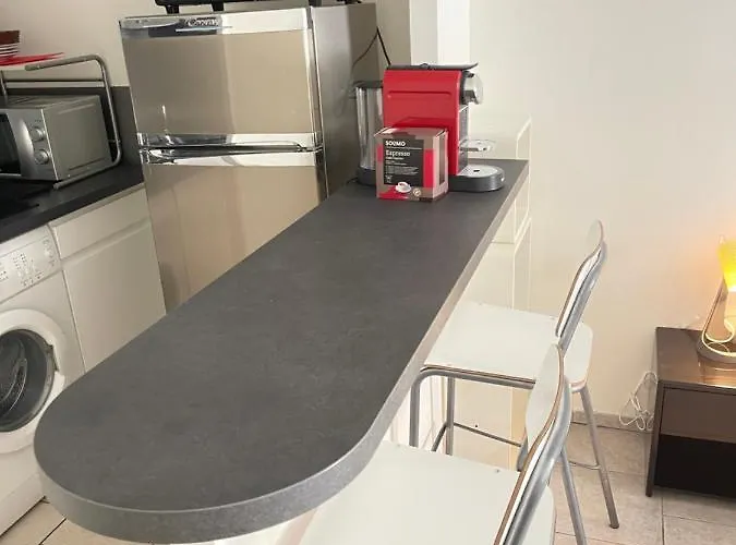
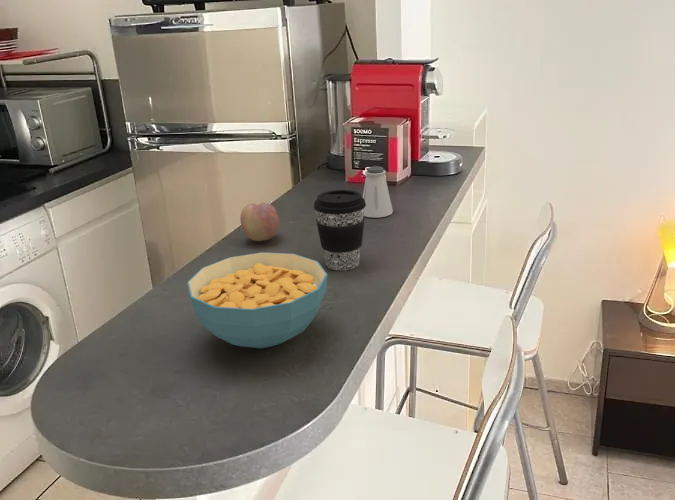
+ cereal bowl [186,251,328,349]
+ coffee cup [313,189,366,271]
+ saltshaker [362,165,394,219]
+ fruit [239,202,280,242]
